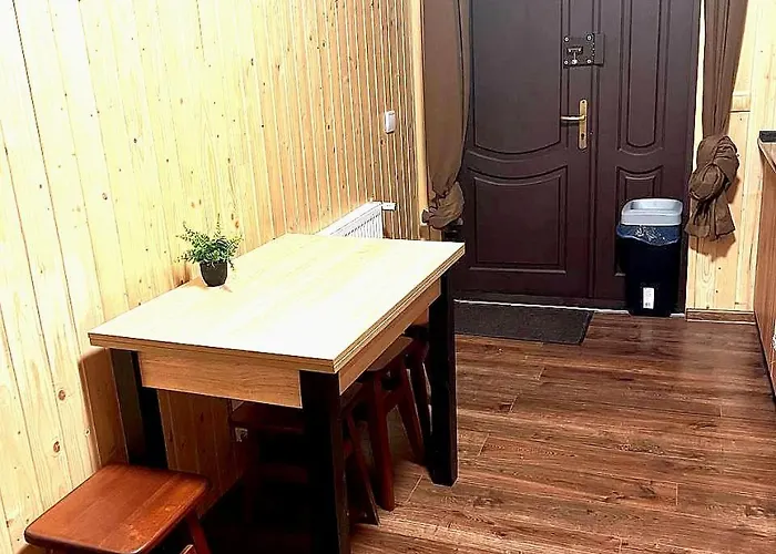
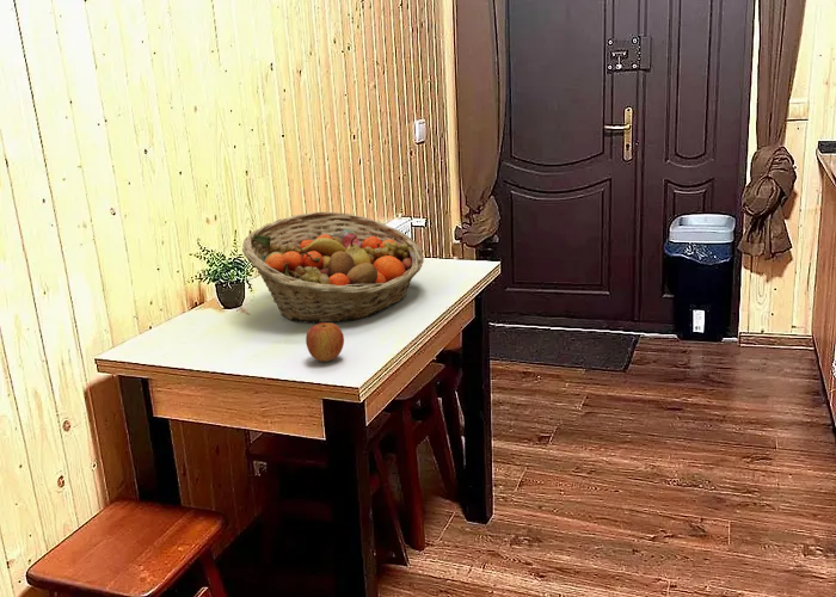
+ fruit basket [241,210,425,325]
+ apple [305,322,345,363]
